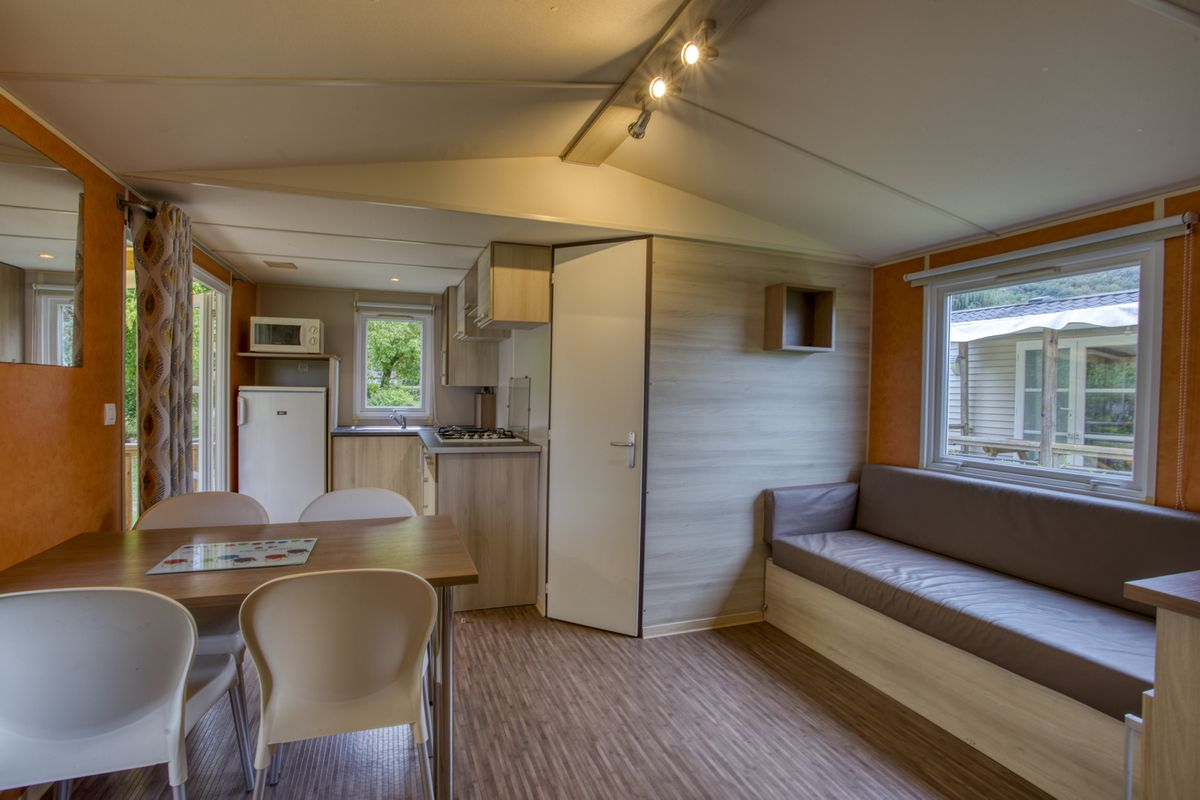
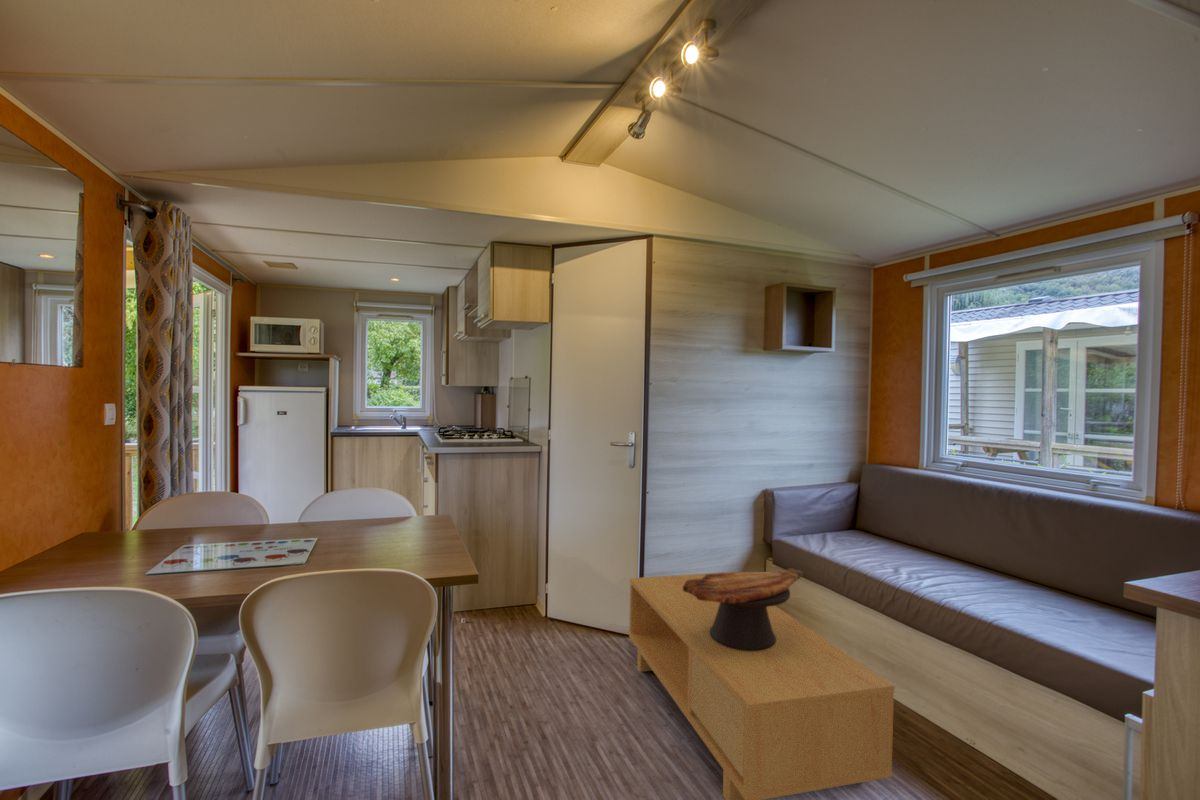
+ coffee table [628,571,896,800]
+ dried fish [683,567,804,651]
